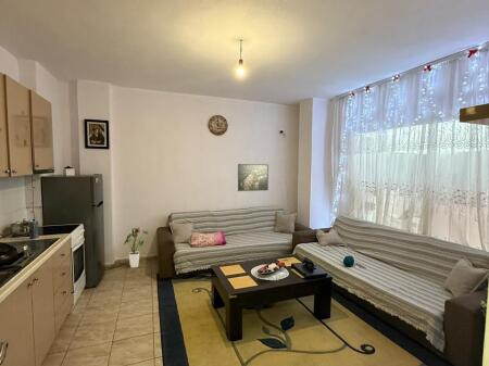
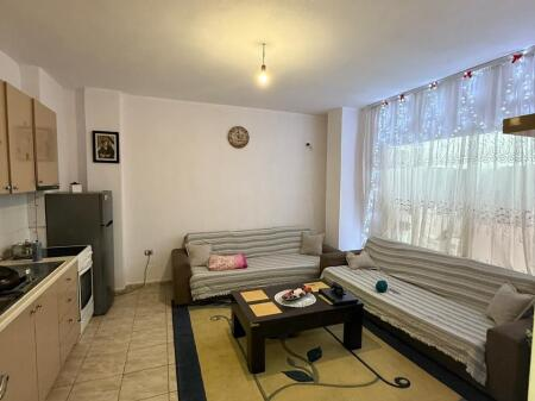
- house plant [123,229,150,268]
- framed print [237,163,269,192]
